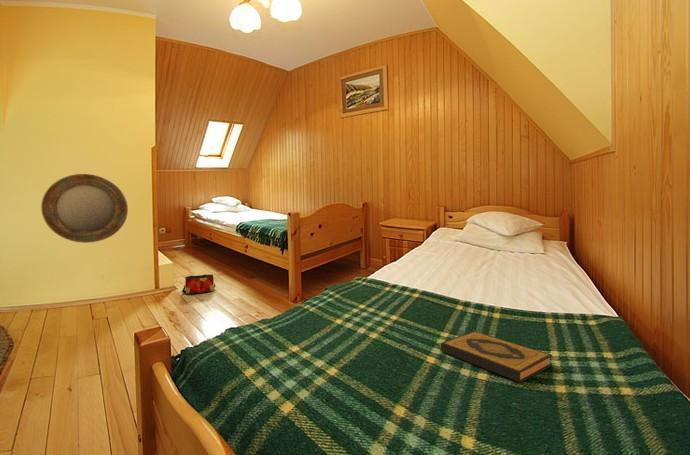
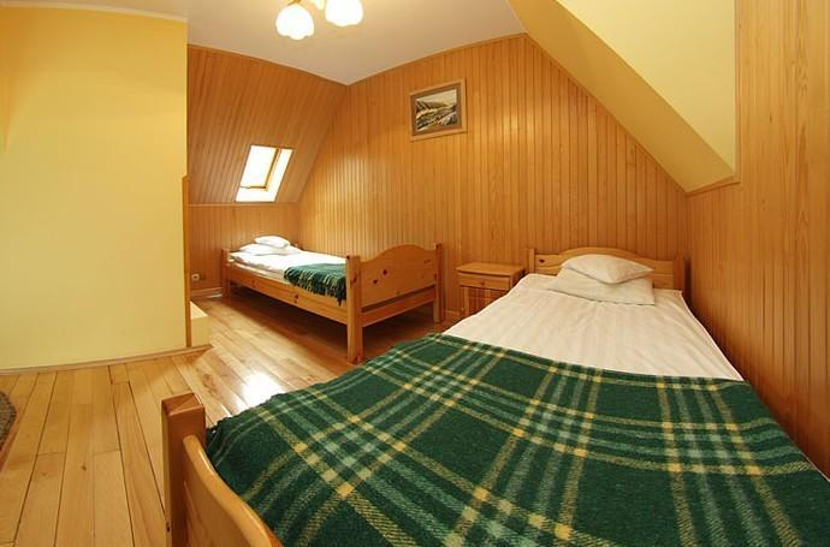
- hardback book [440,330,553,383]
- home mirror [40,173,129,244]
- bag [181,273,216,295]
